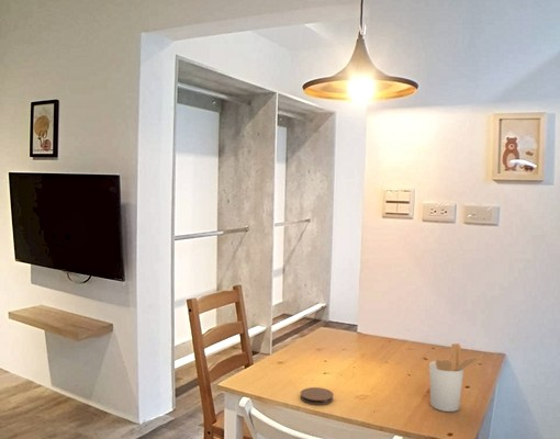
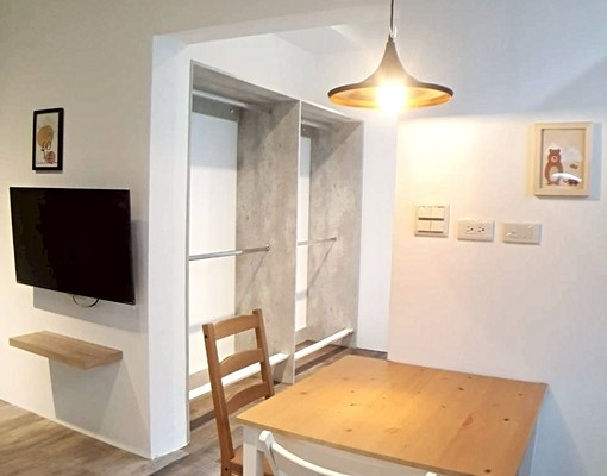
- utensil holder [428,342,483,413]
- coaster [300,386,335,406]
